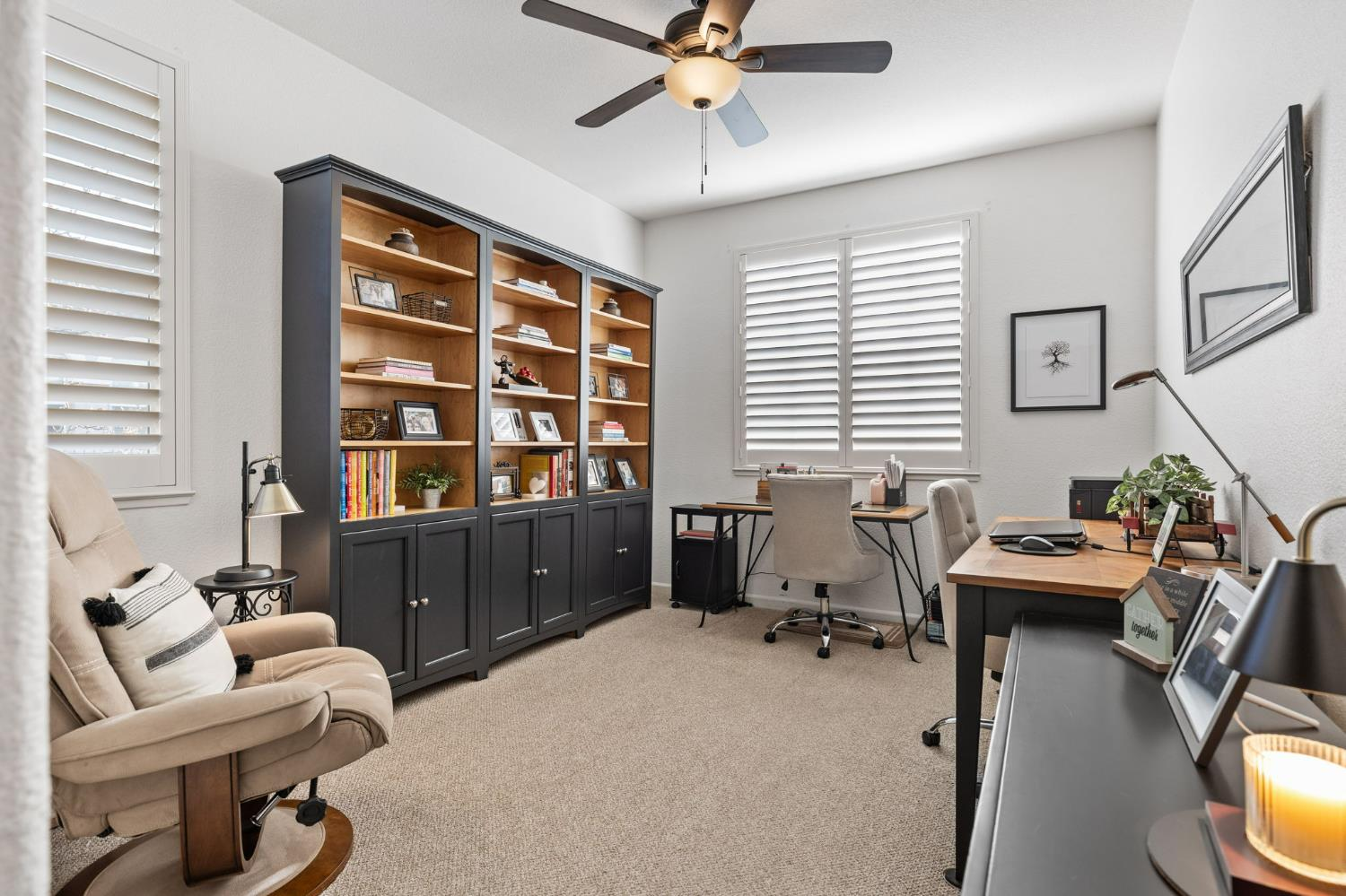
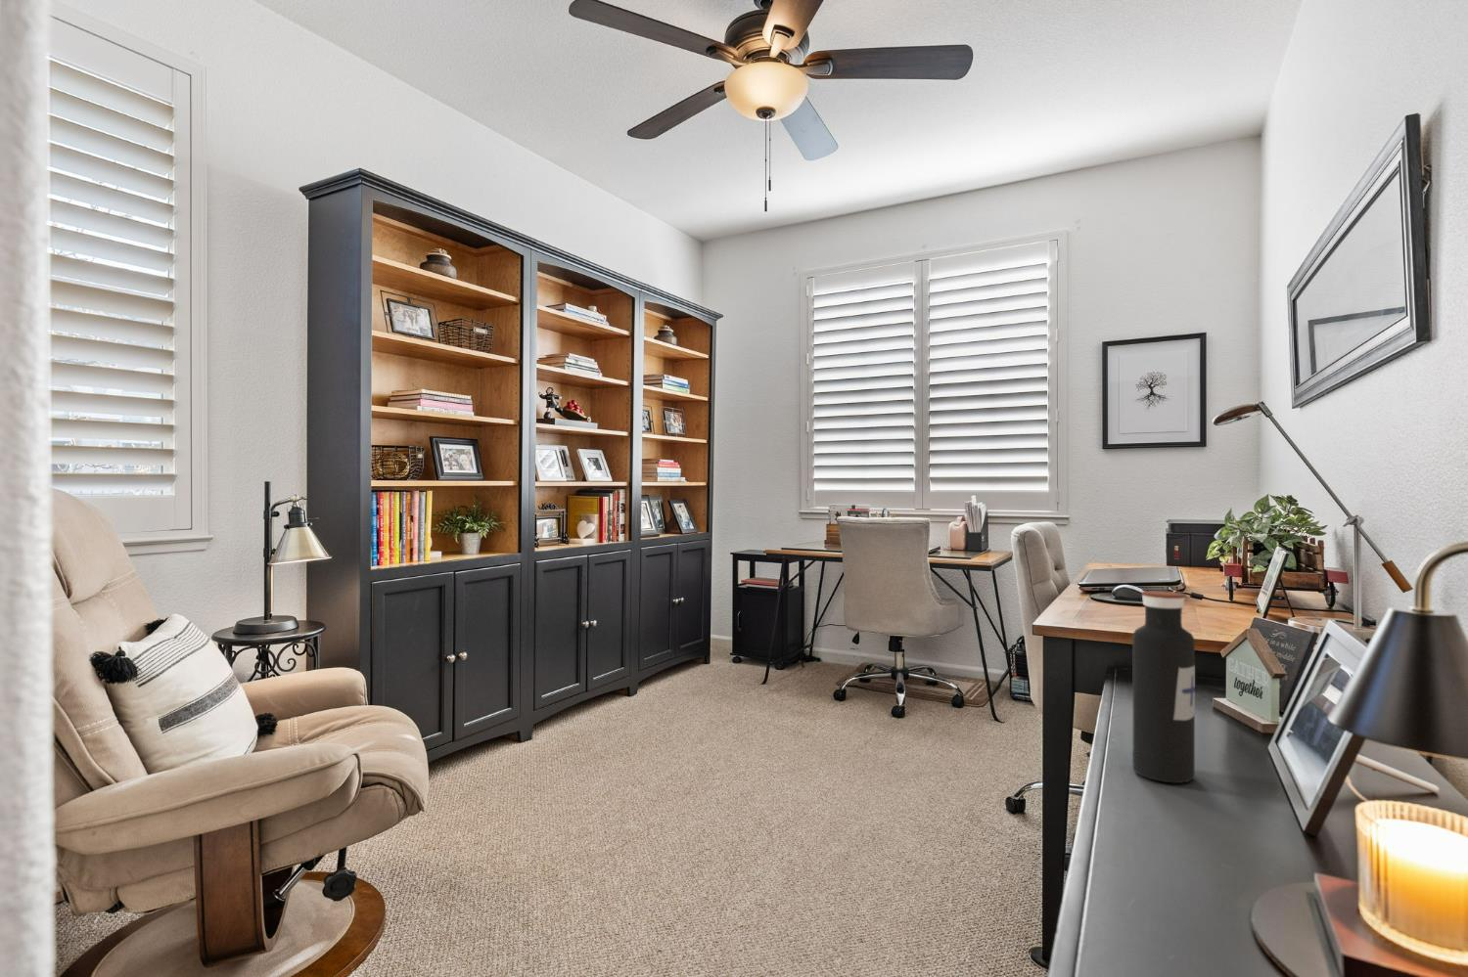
+ water bottle [1131,590,1196,784]
